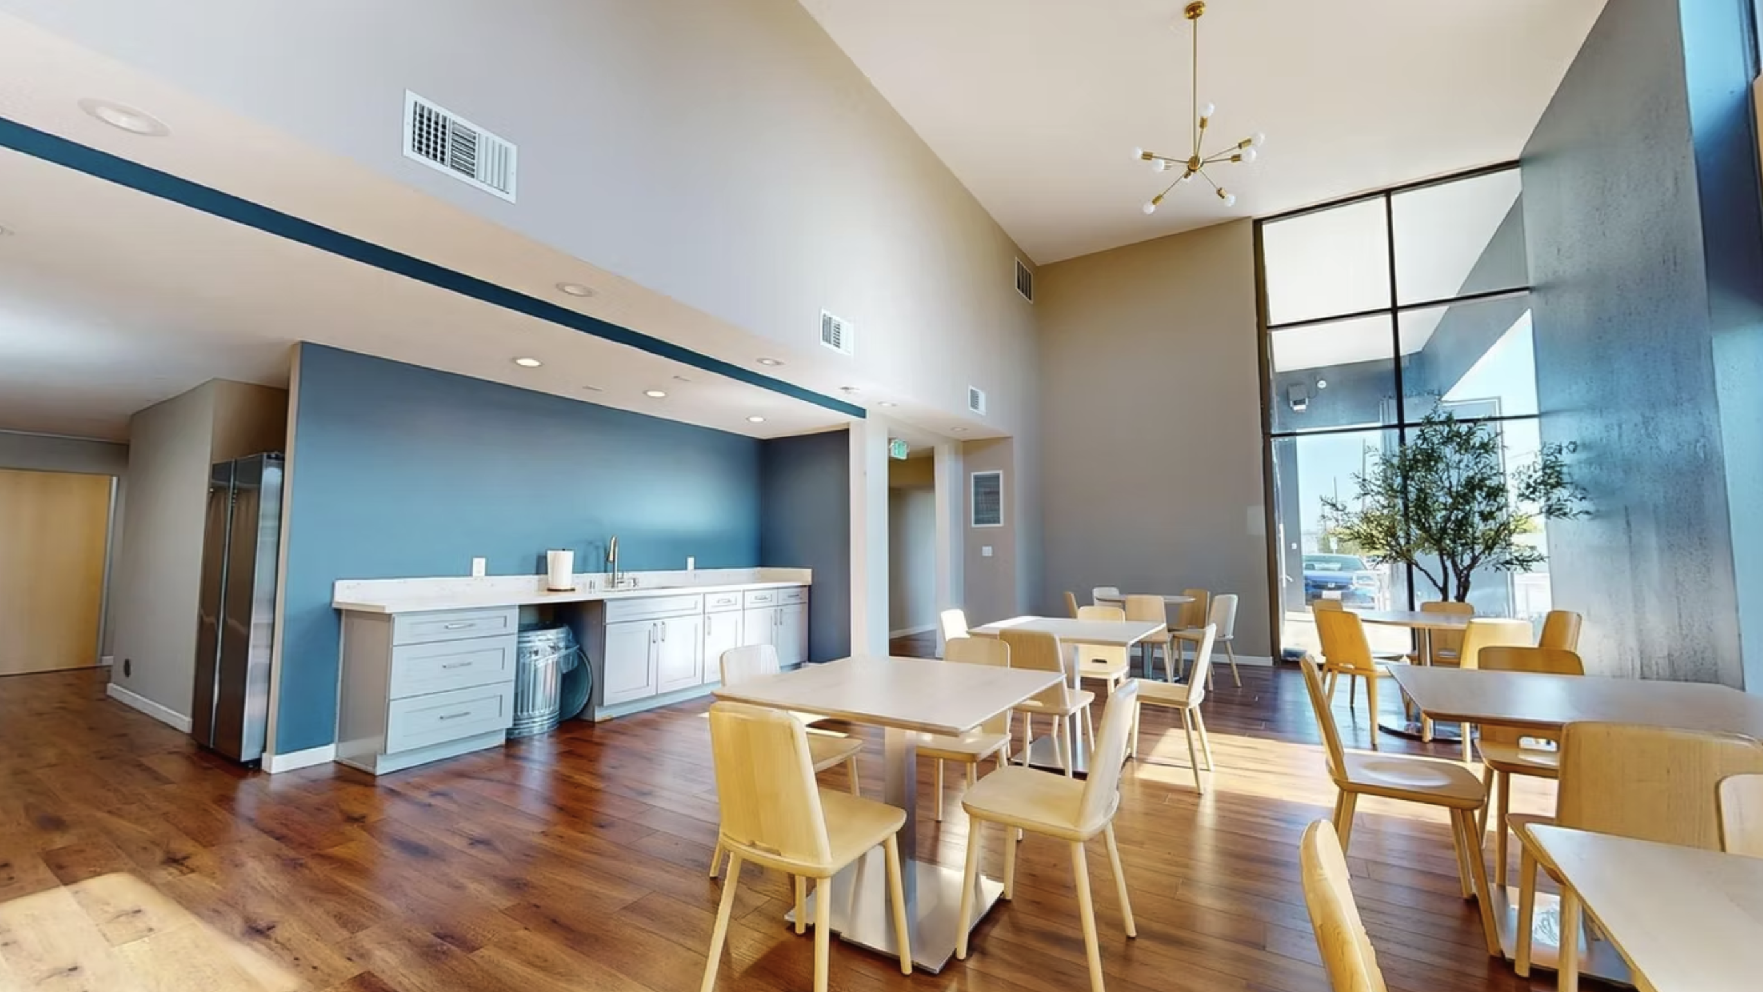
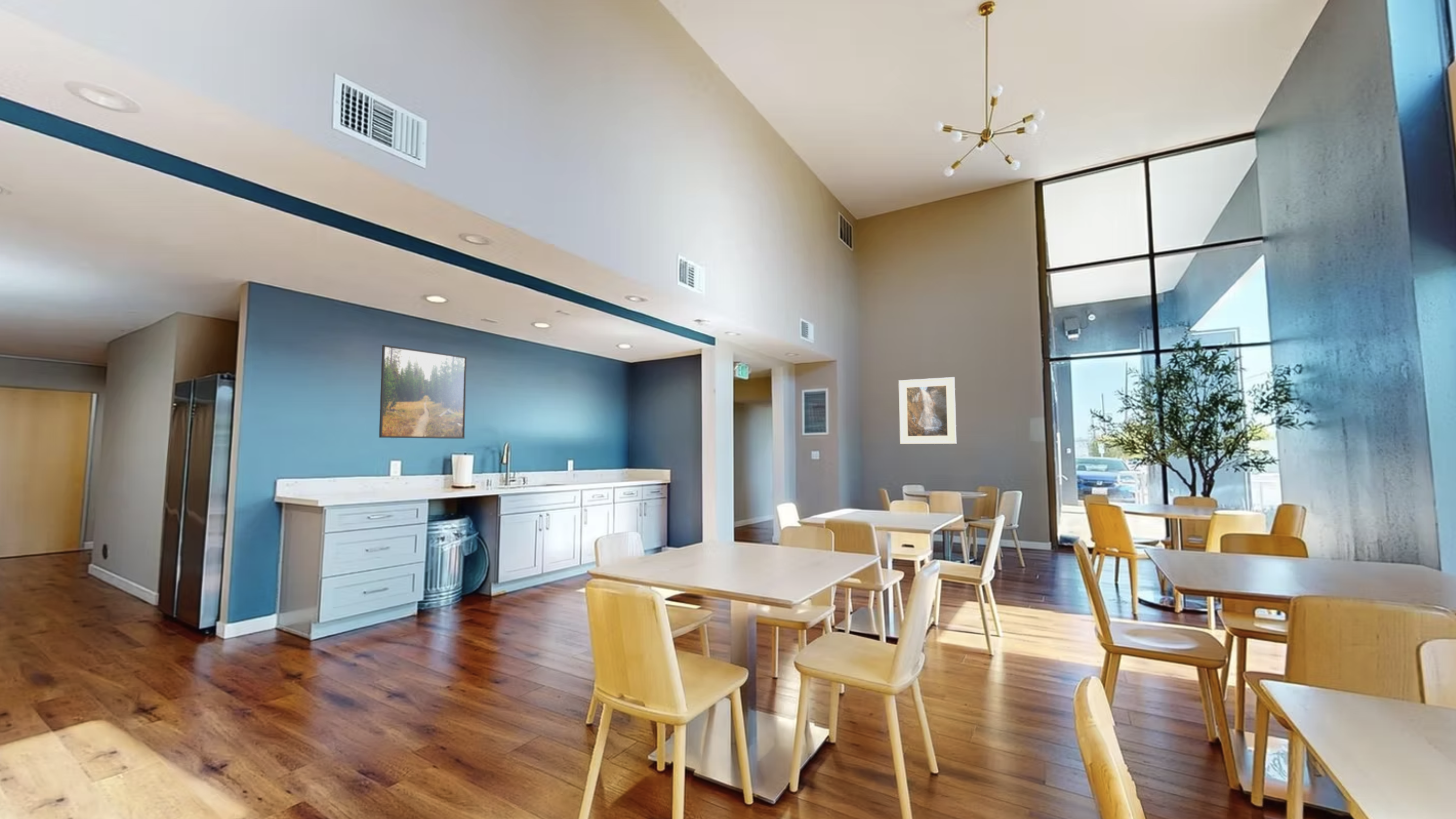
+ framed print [379,344,467,439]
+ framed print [898,377,957,445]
